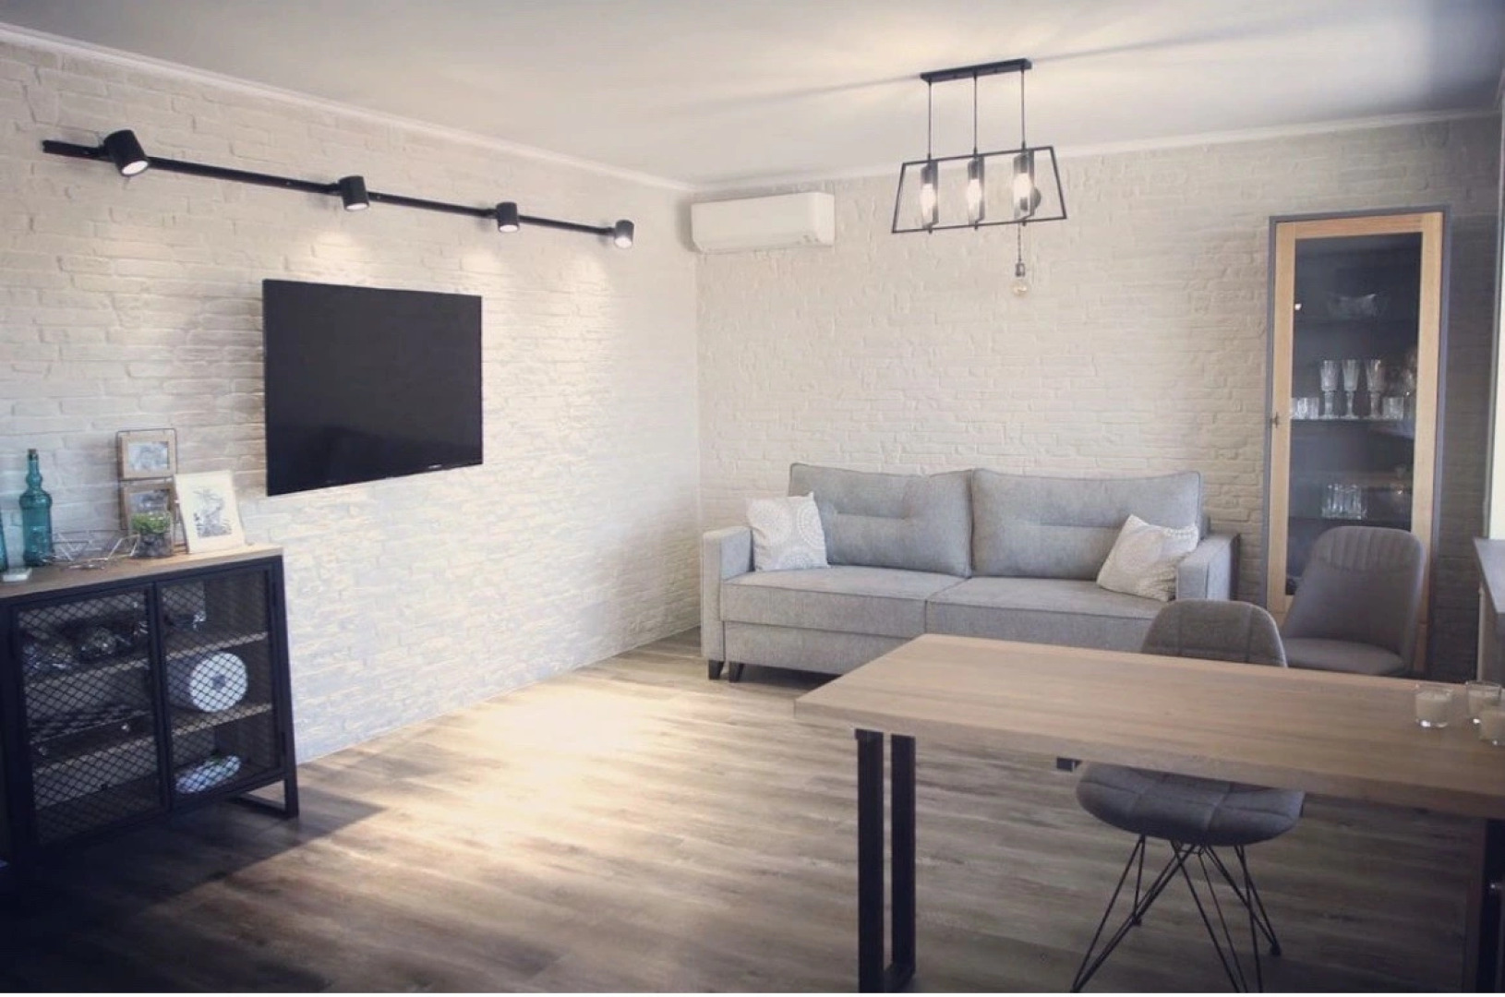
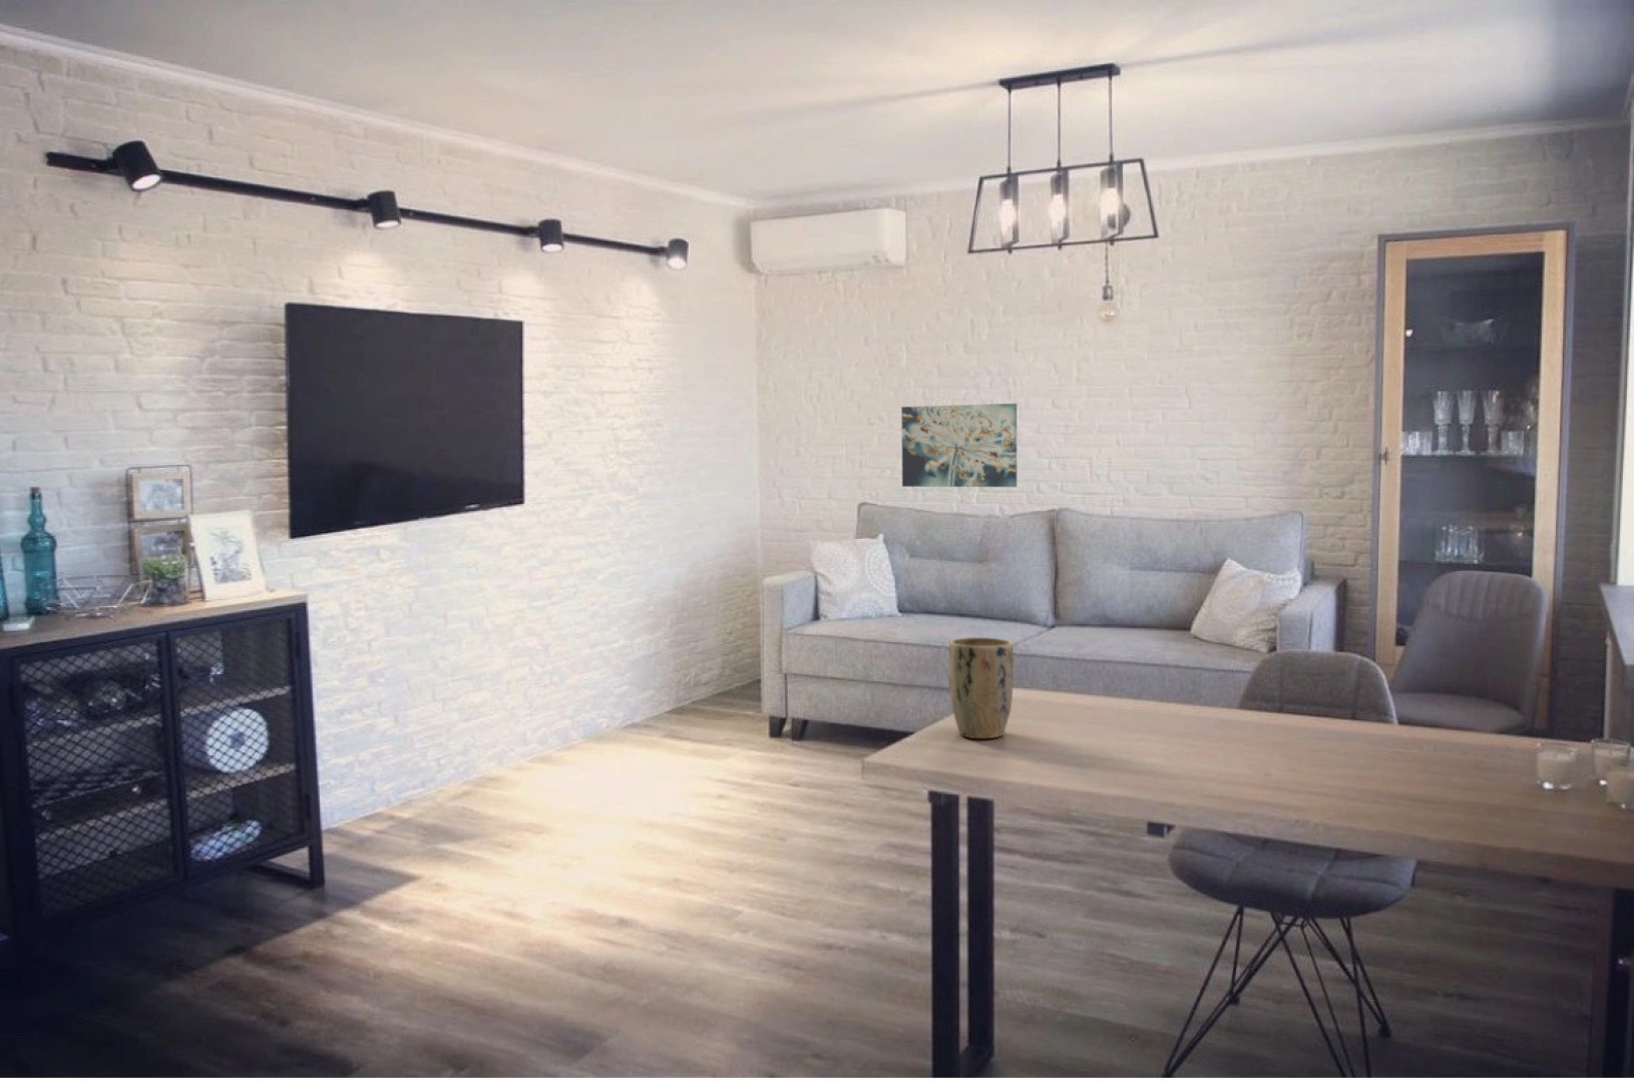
+ plant pot [947,636,1014,739]
+ wall art [900,403,1018,488]
